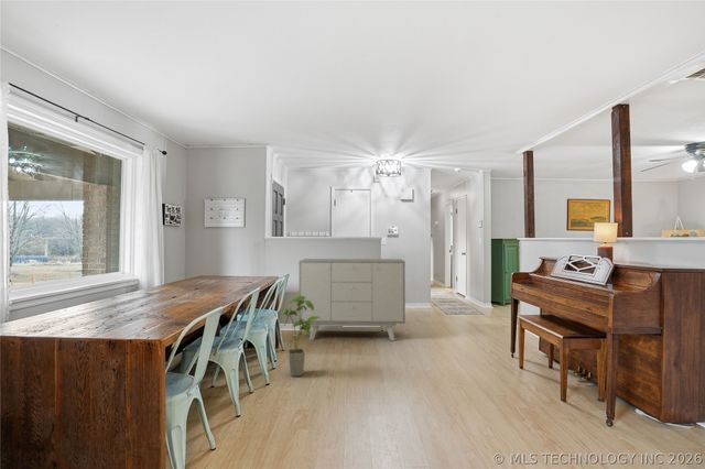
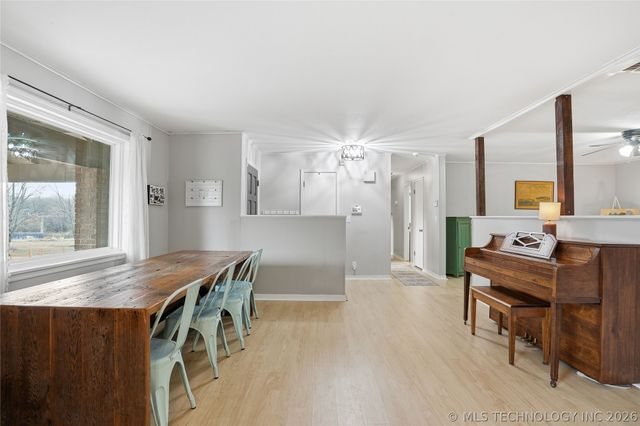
- house plant [280,295,322,378]
- sideboard [297,258,406,342]
